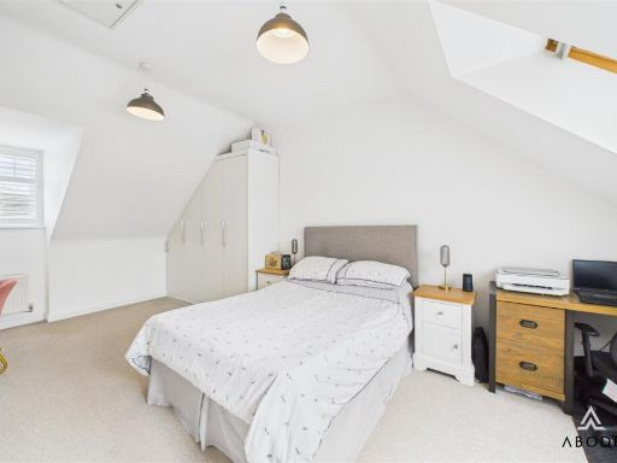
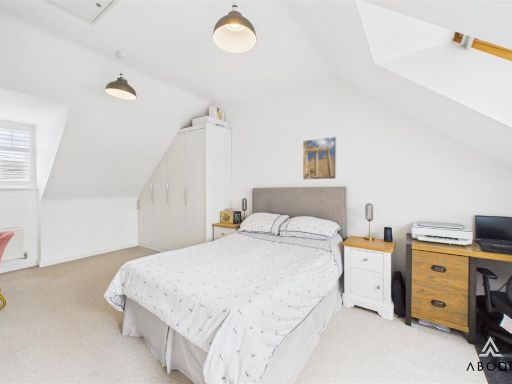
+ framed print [302,136,337,181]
